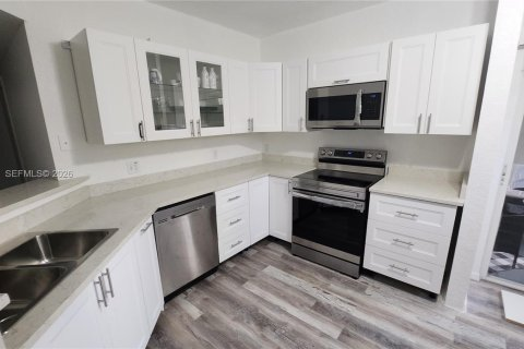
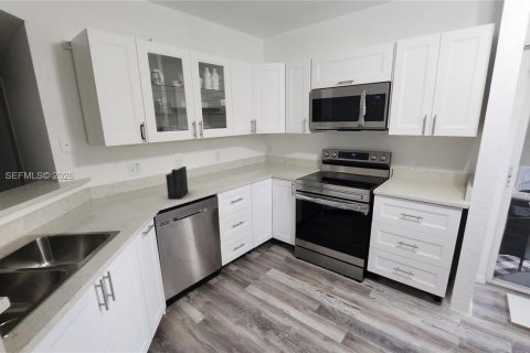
+ knife block [165,152,189,200]
